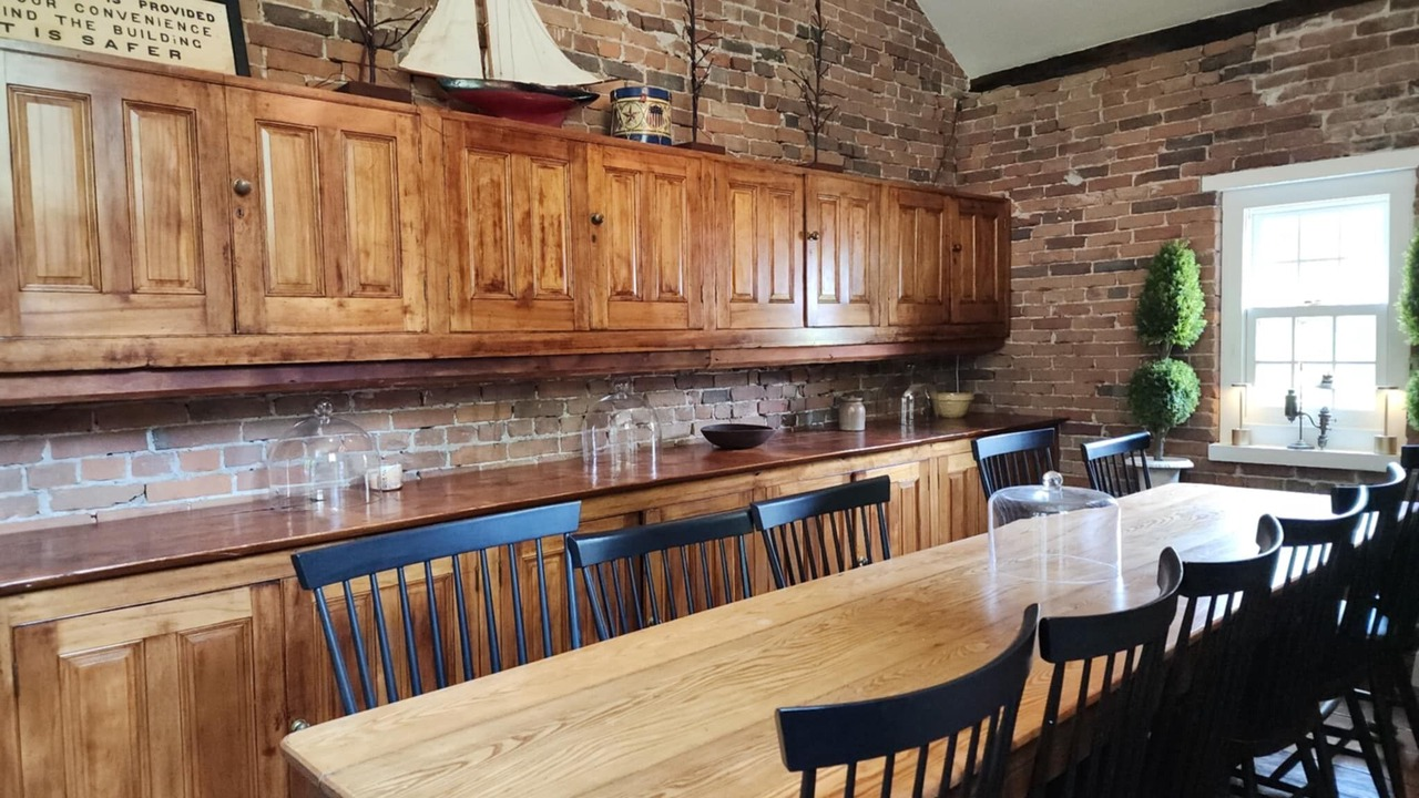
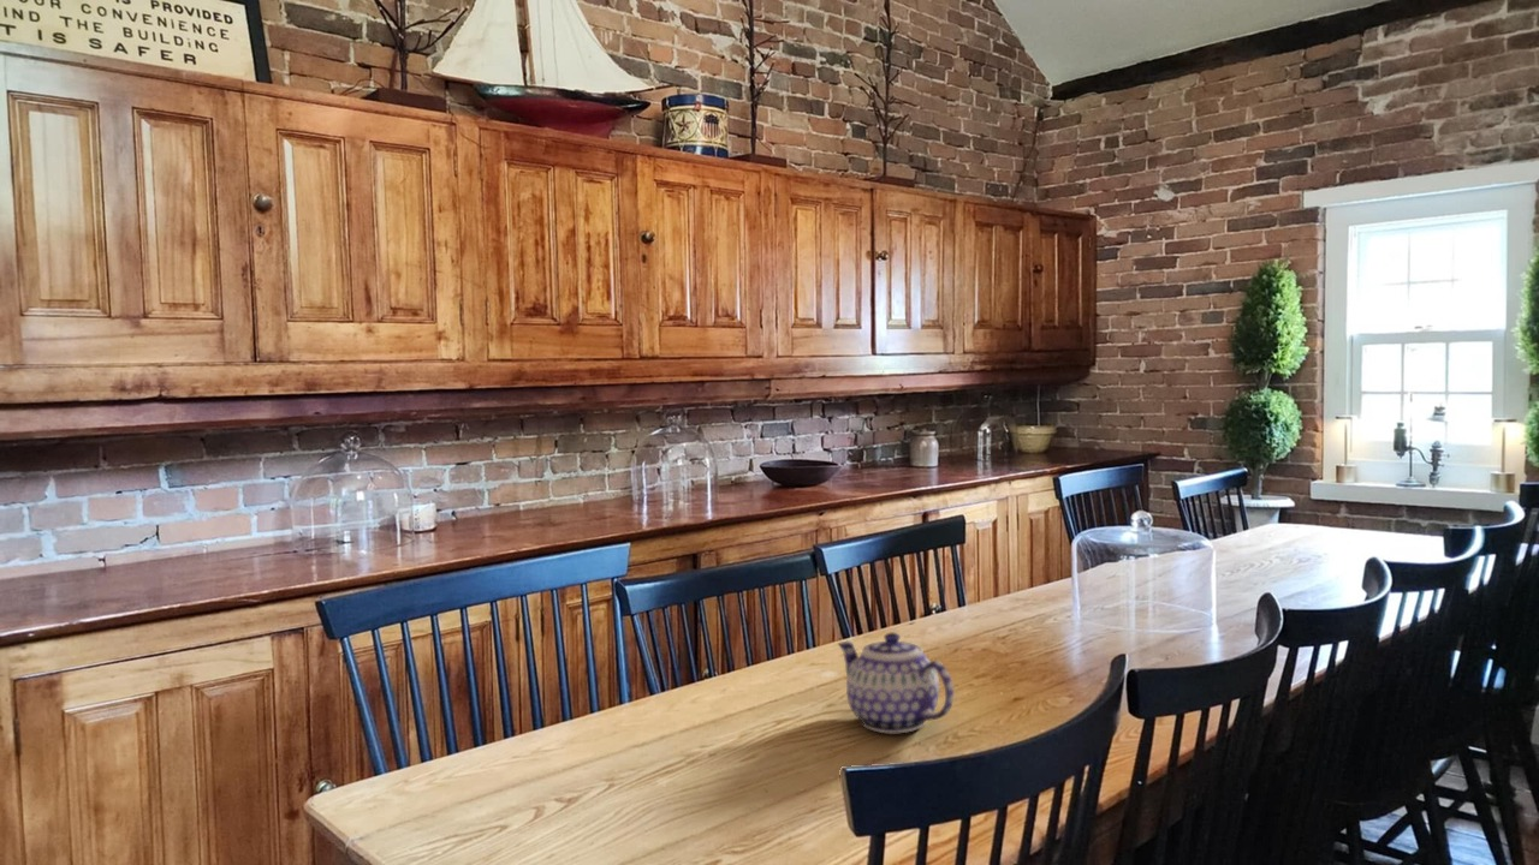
+ teapot [837,631,955,735]
